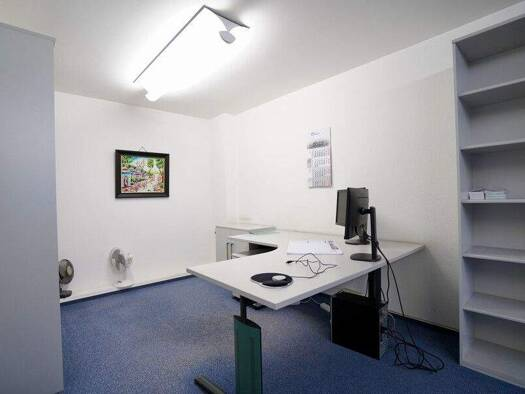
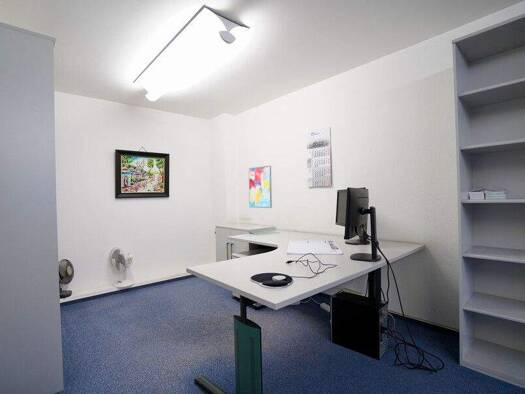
+ wall art [248,165,273,209]
